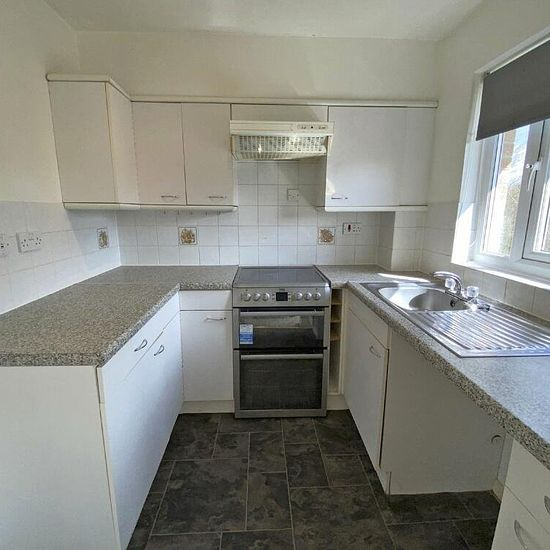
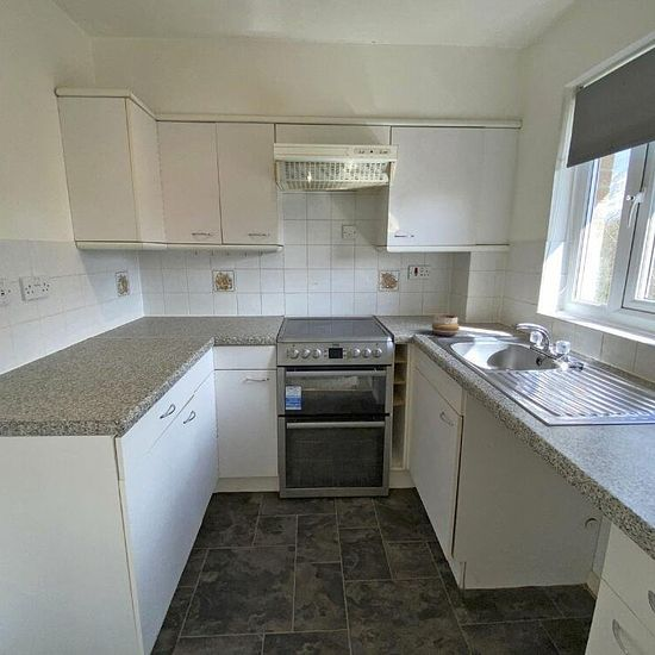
+ decorative bowl [430,313,461,337]
